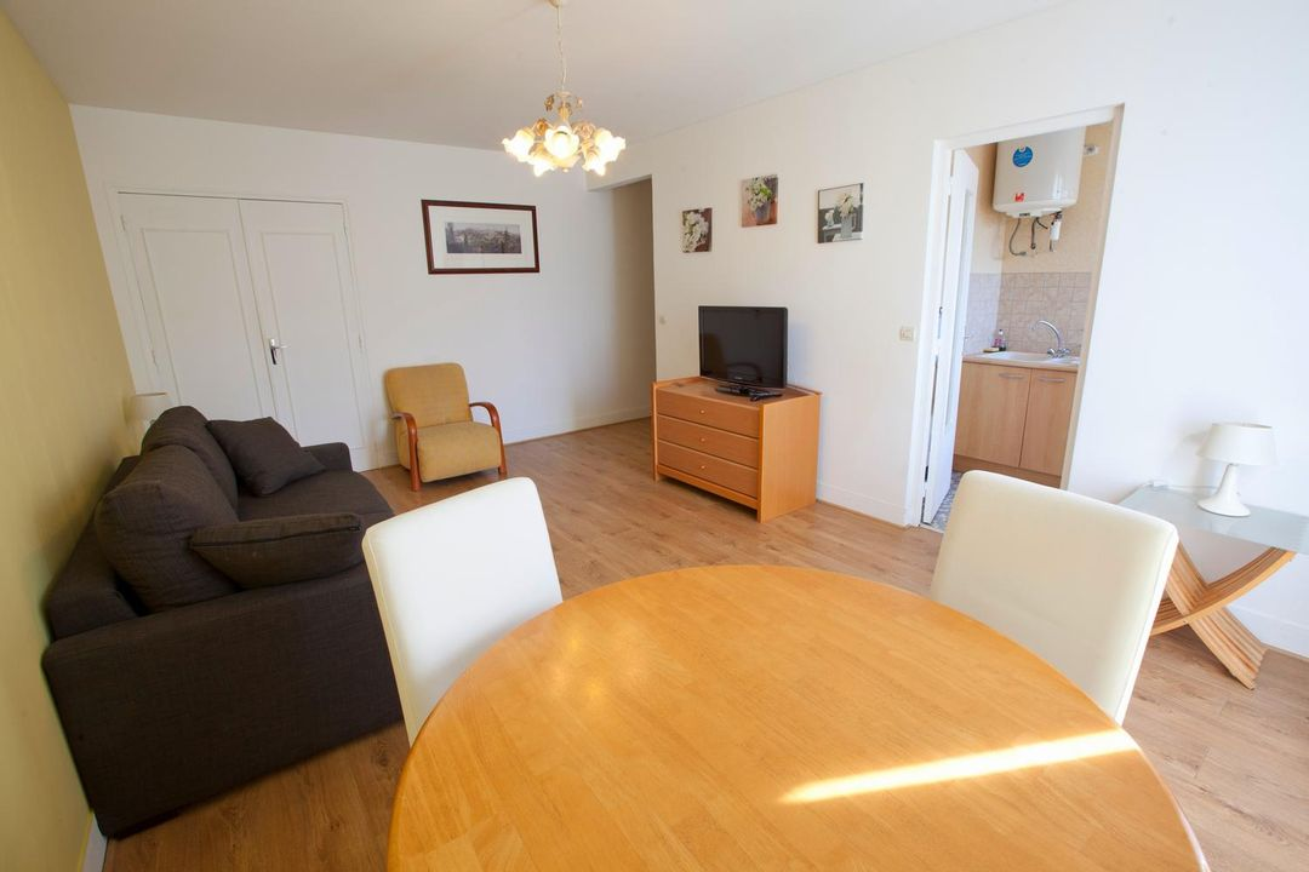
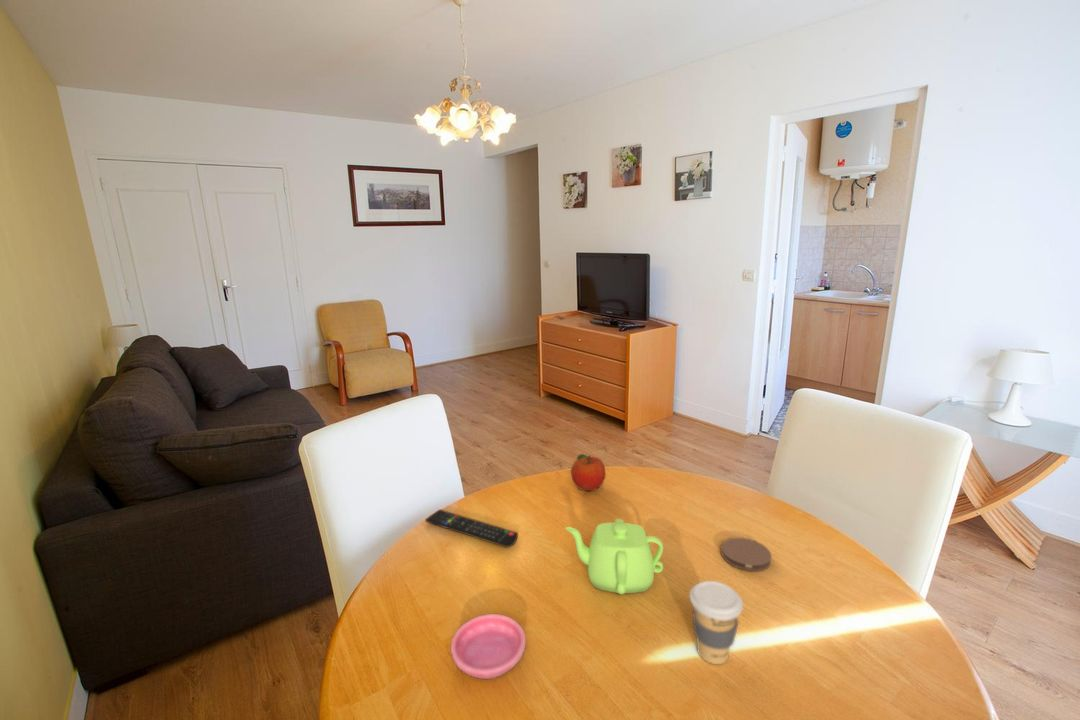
+ teapot [564,518,664,596]
+ fruit [570,453,607,492]
+ coaster [720,537,773,572]
+ remote control [424,508,519,548]
+ saucer [450,613,527,680]
+ coffee cup [689,580,744,665]
